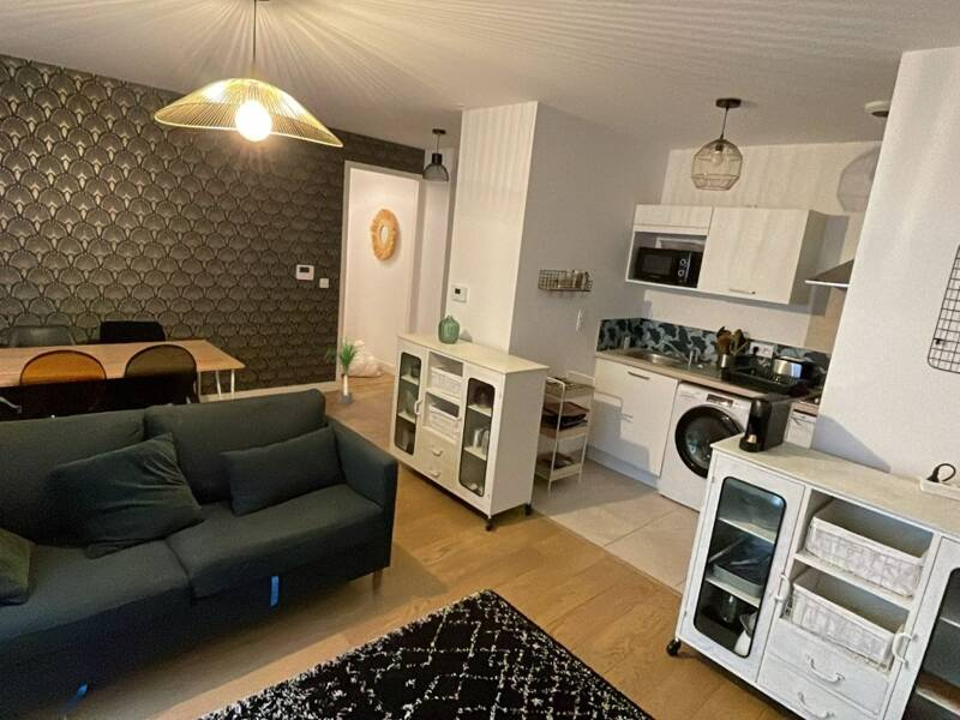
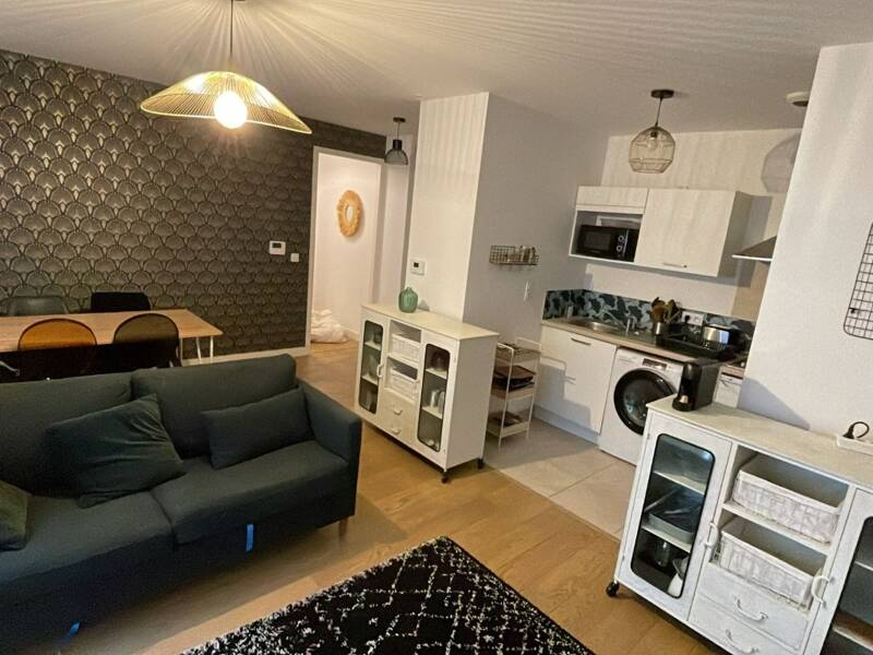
- potted plant [325,335,371,407]
